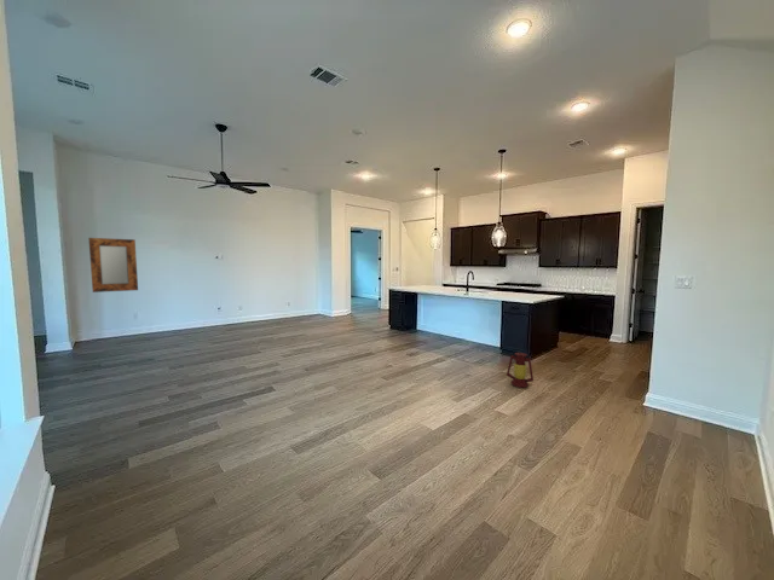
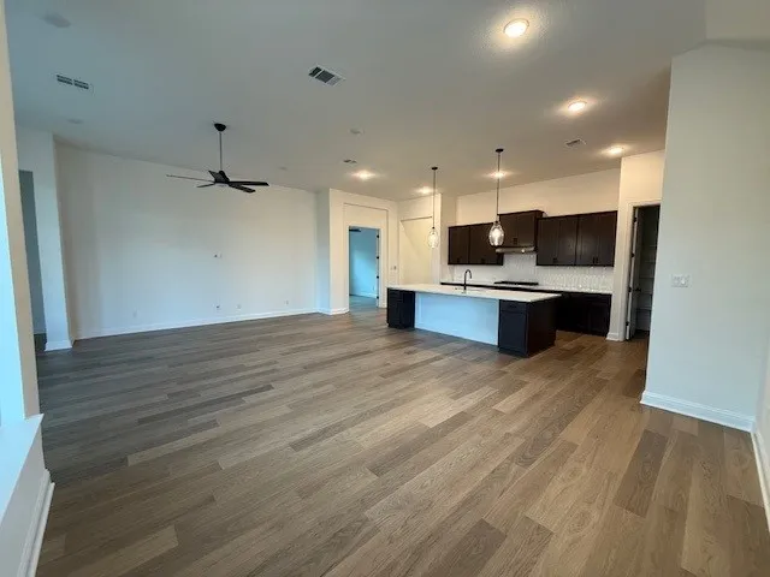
- home mirror [87,237,139,294]
- lantern [506,352,535,389]
